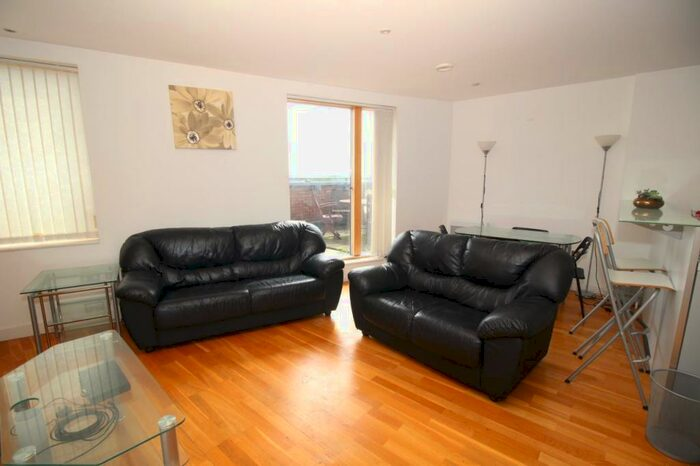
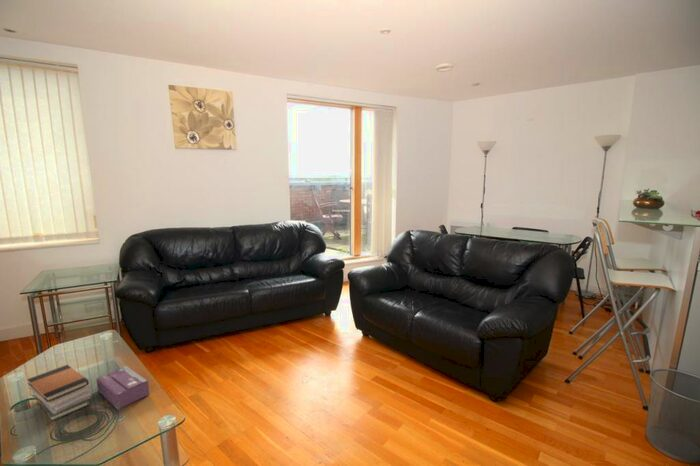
+ book stack [26,364,93,422]
+ tissue box [96,365,150,410]
